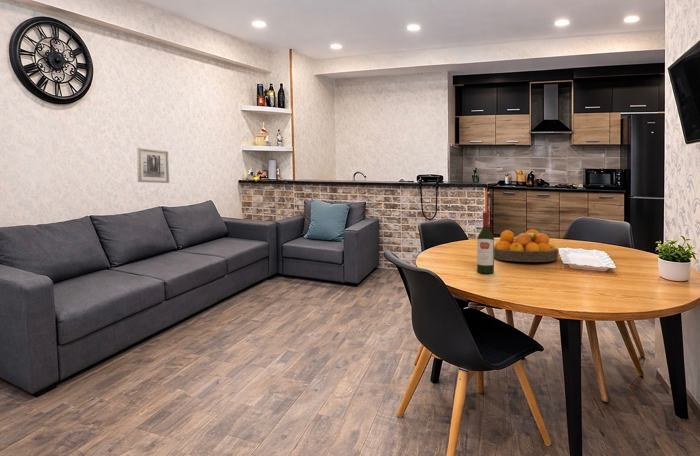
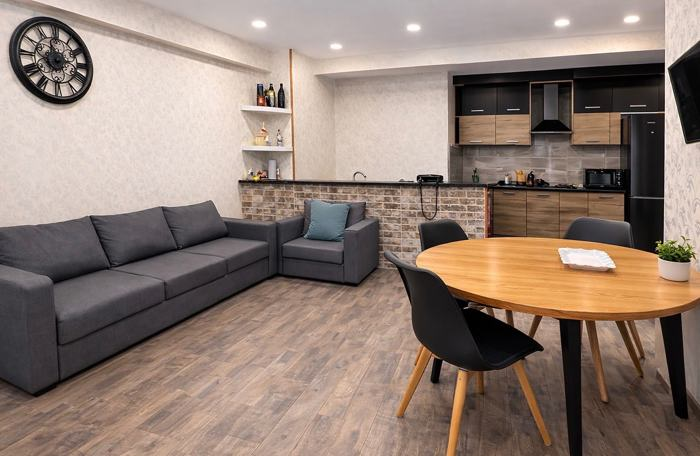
- fruit bowl [494,228,560,263]
- wall art [135,147,170,184]
- wine bottle [476,211,495,274]
